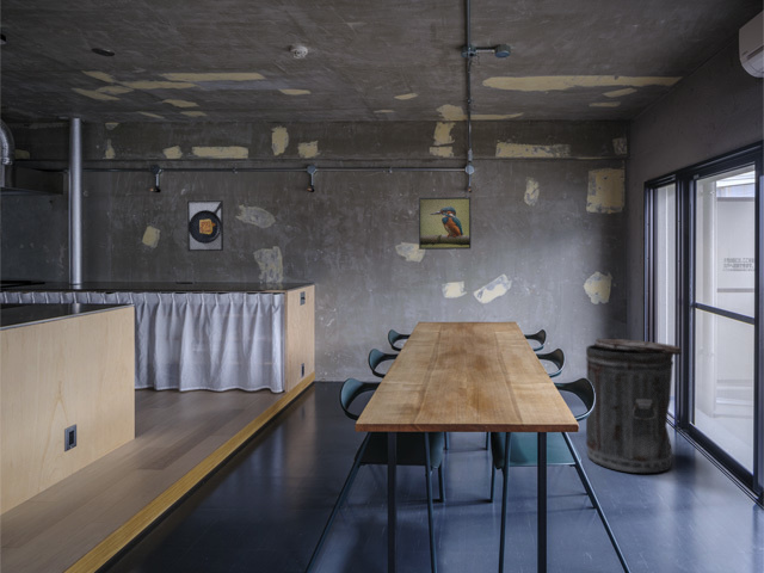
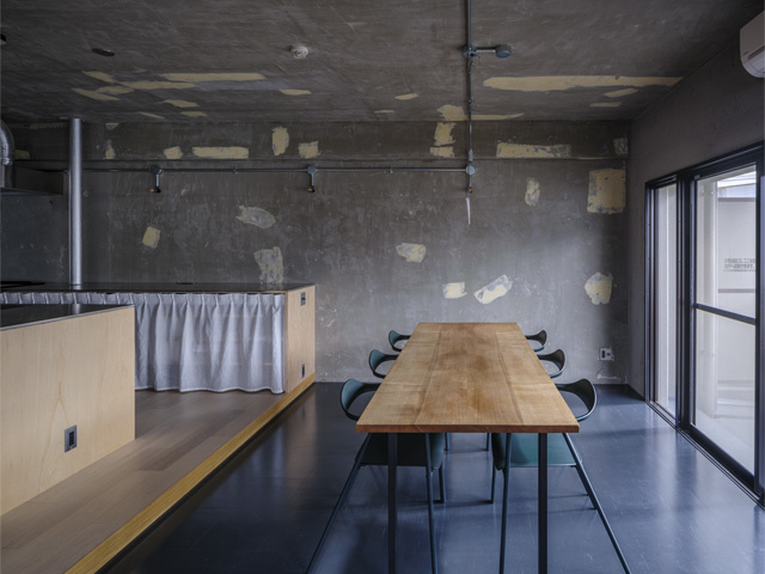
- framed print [186,199,224,252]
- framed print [418,196,472,251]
- trash can lid [585,338,683,474]
